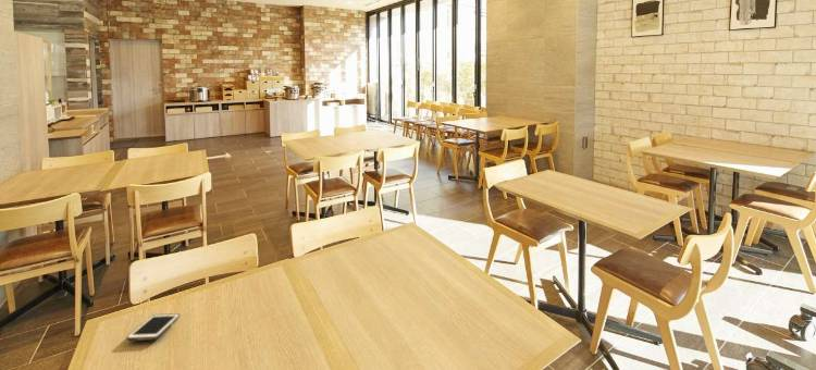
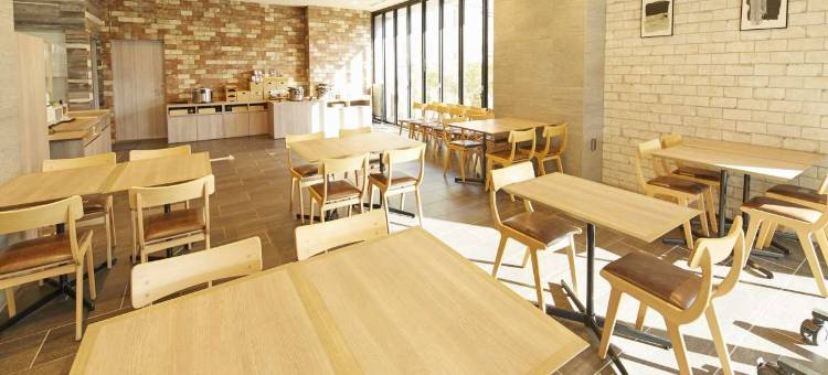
- cell phone [125,312,181,342]
